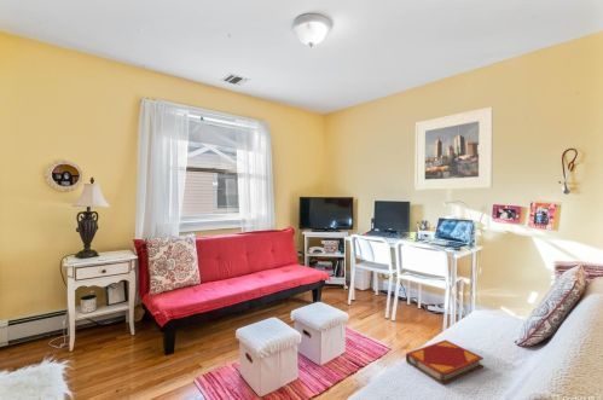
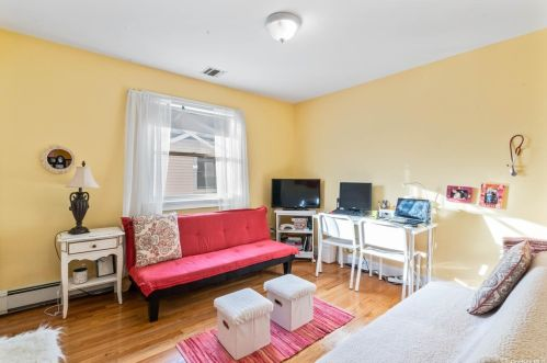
- hardback book [405,338,485,385]
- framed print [413,105,494,191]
